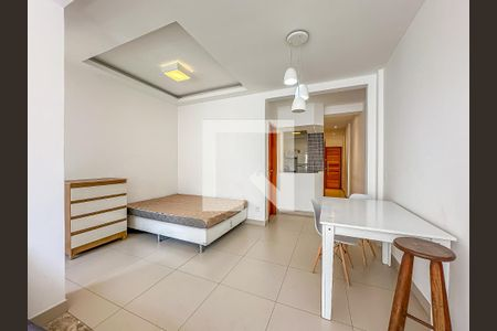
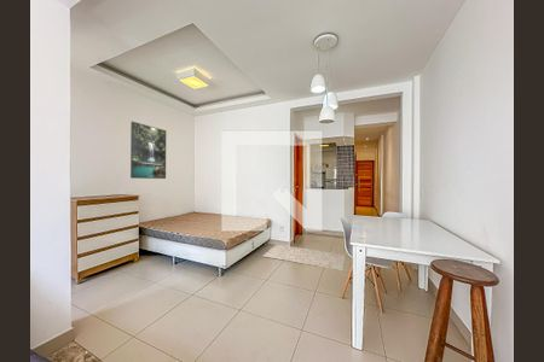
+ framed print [129,121,167,180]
+ rug [262,244,346,272]
